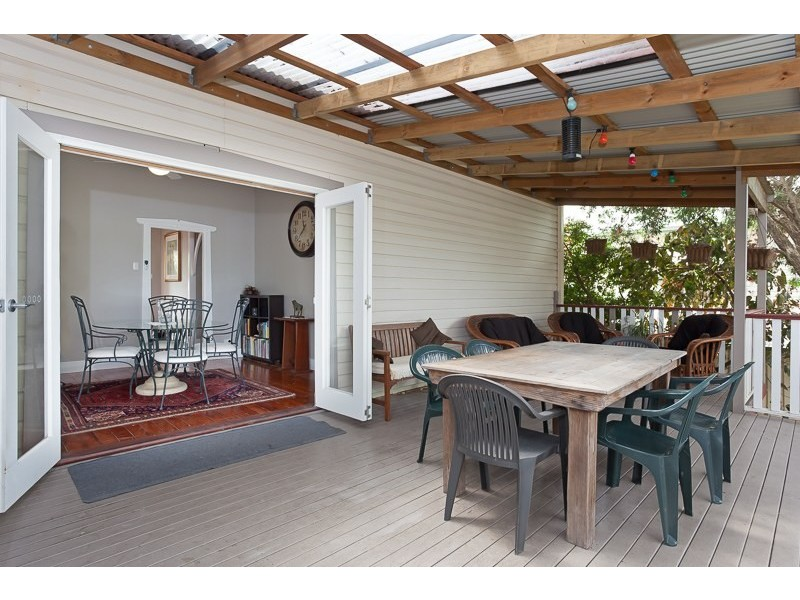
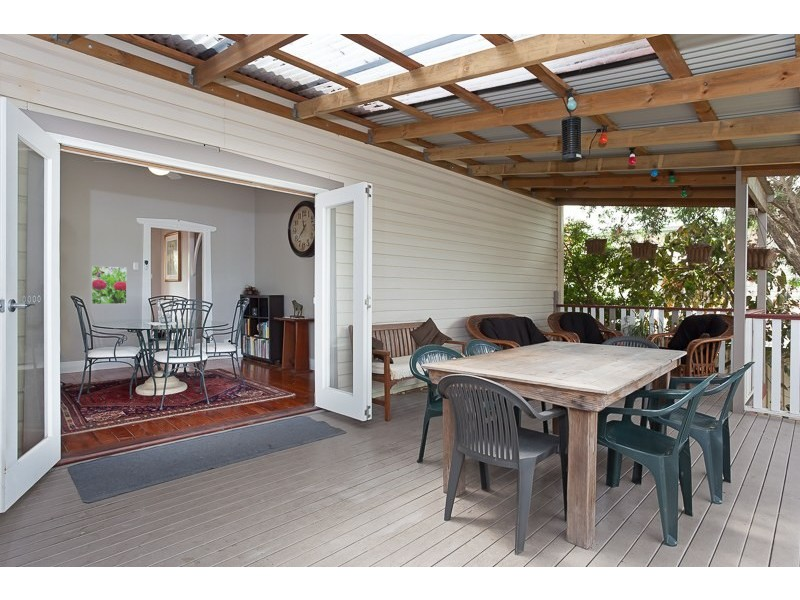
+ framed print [90,265,128,305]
